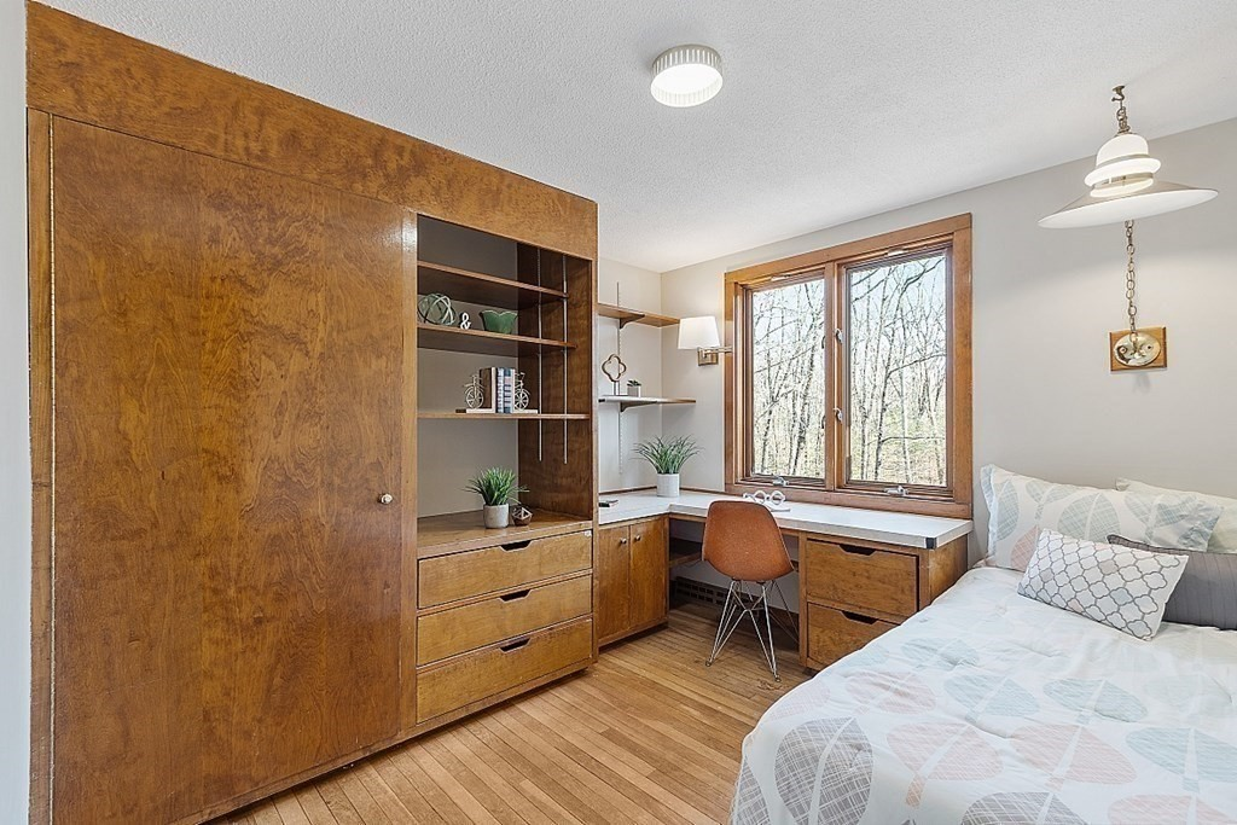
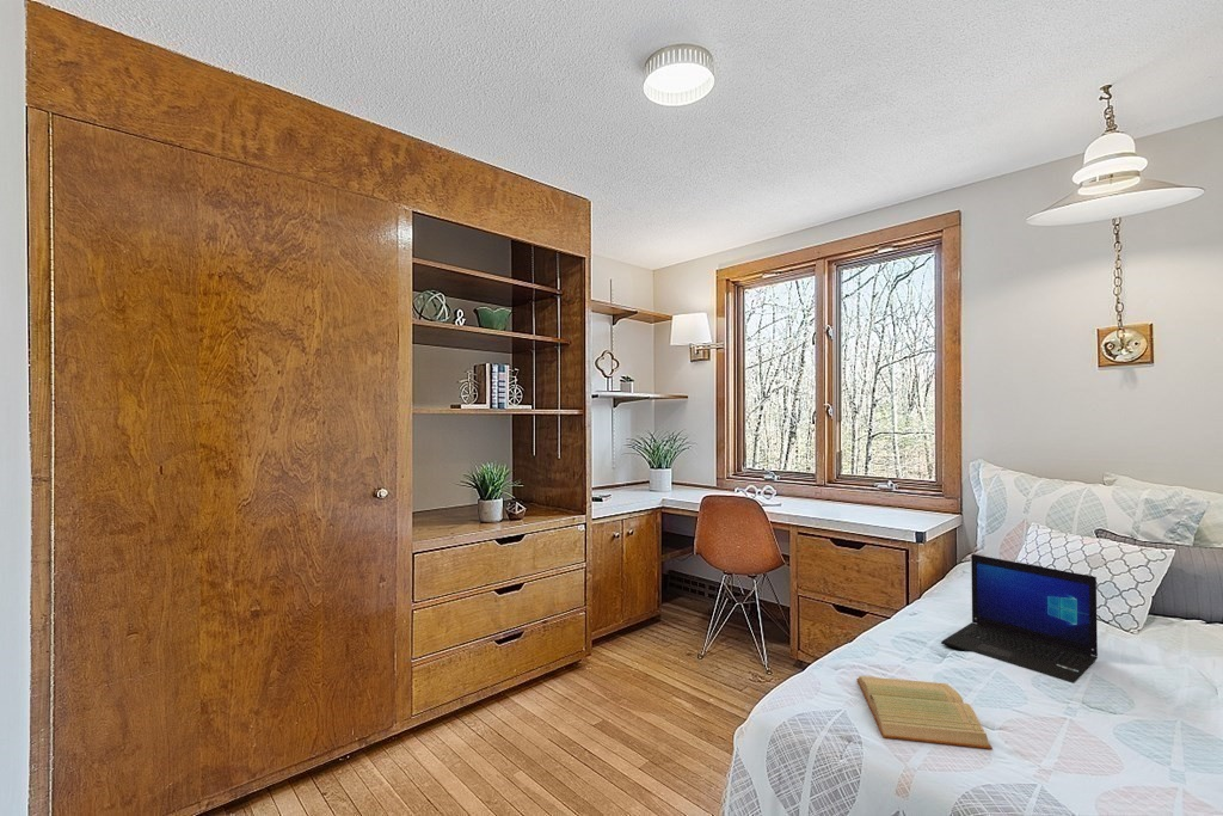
+ ledger [855,675,994,750]
+ laptop [940,553,1099,685]
